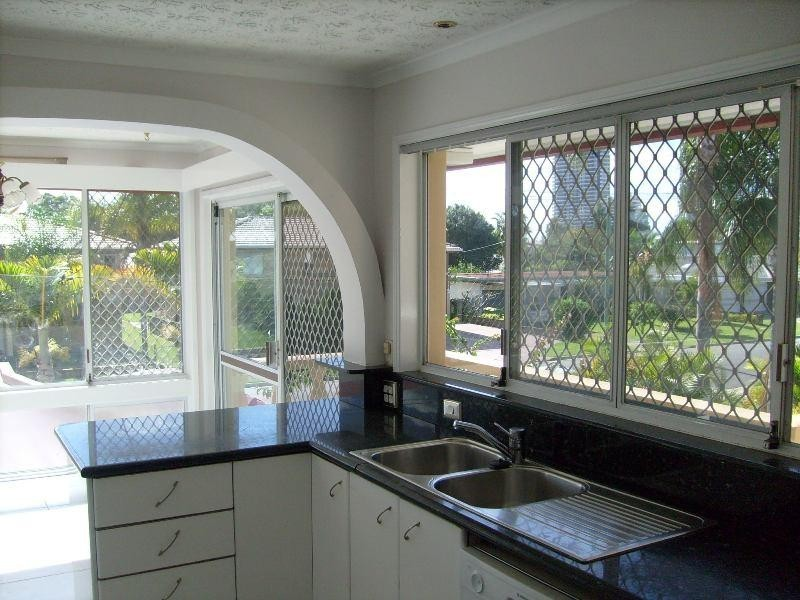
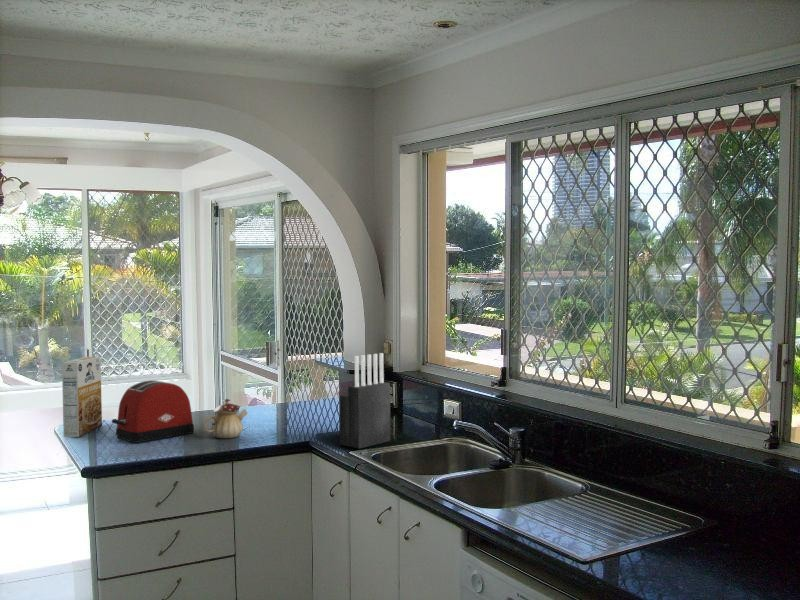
+ teapot [202,398,248,439]
+ knife block [339,352,392,450]
+ toaster [111,379,195,443]
+ cereal box [61,356,103,438]
